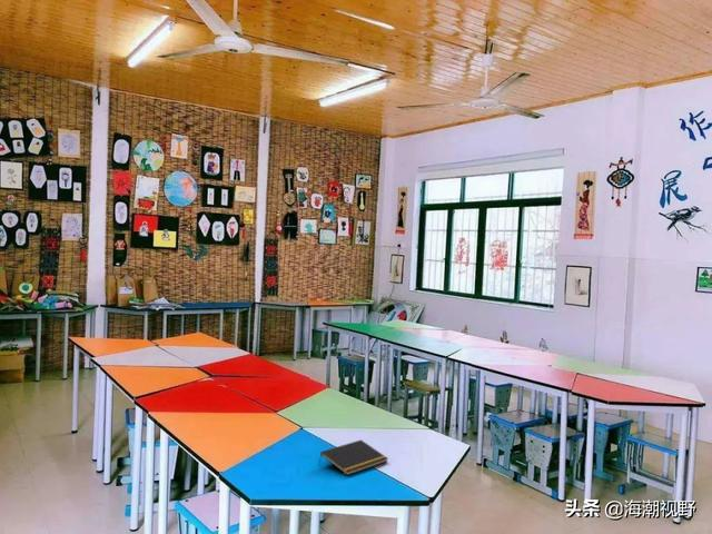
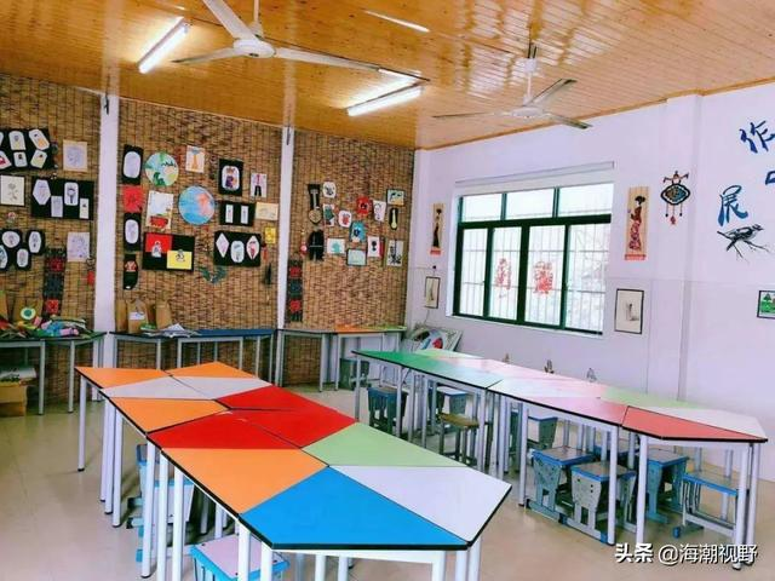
- notepad [318,438,388,476]
